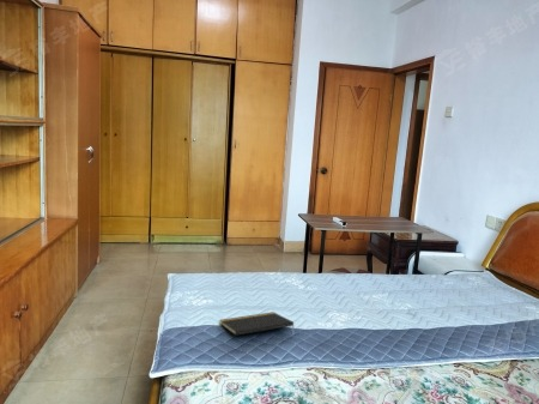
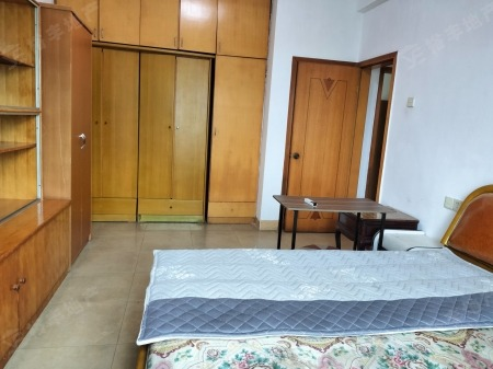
- notepad [218,310,295,337]
